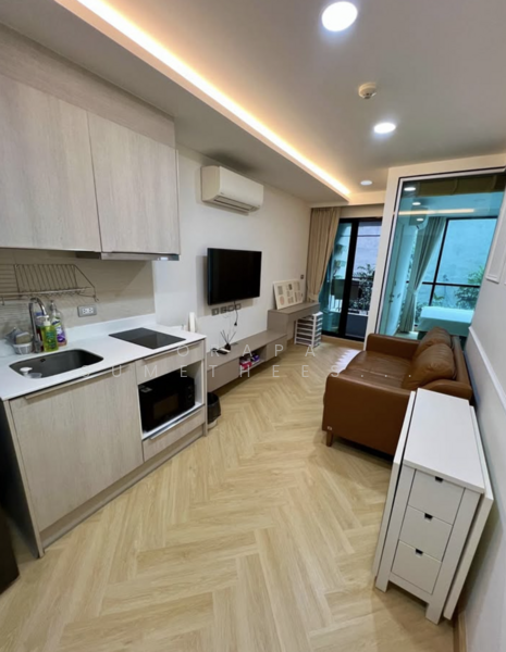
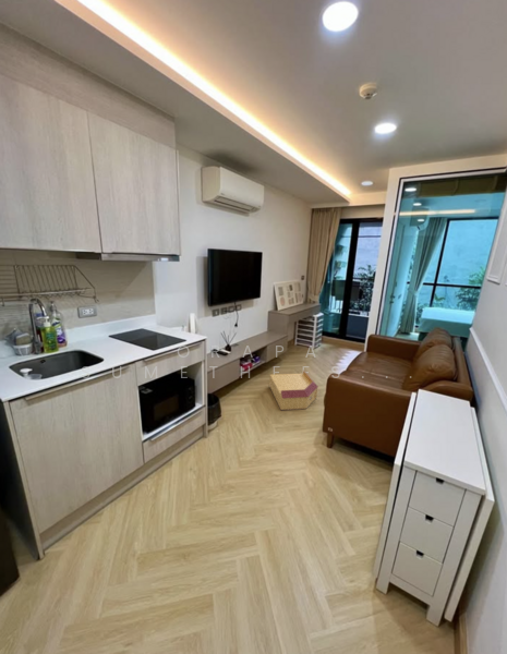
+ basket [268,370,318,411]
